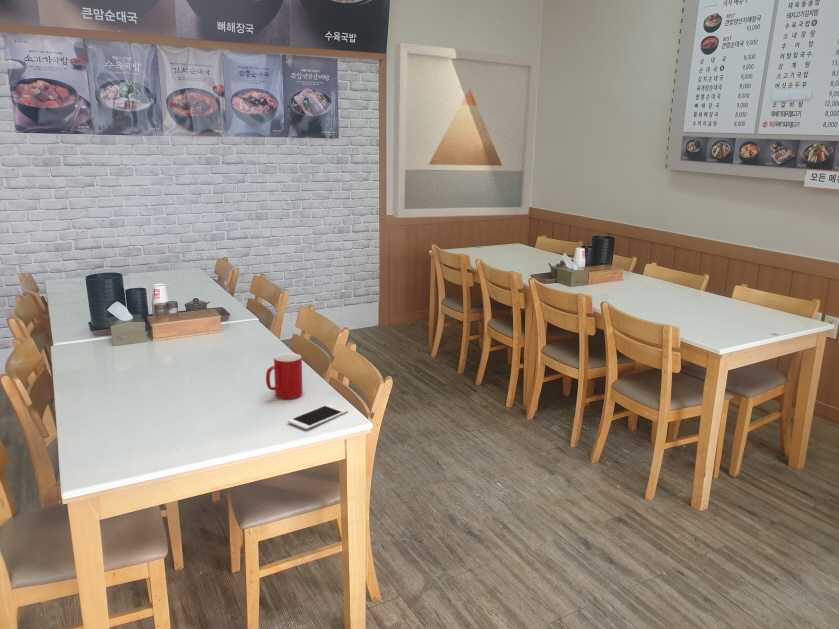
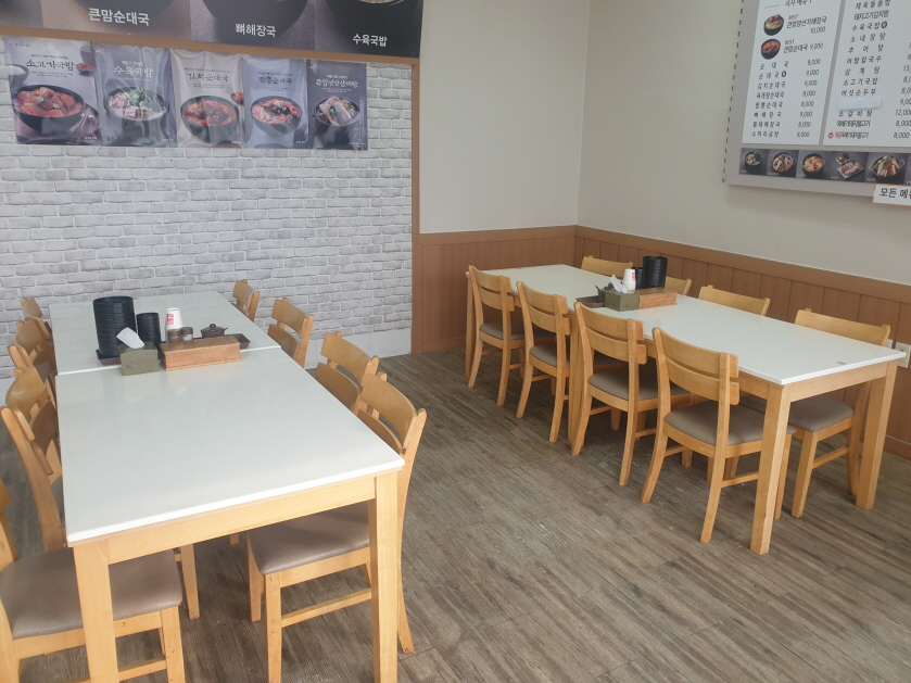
- wall art [392,42,540,219]
- cup [265,352,304,400]
- cell phone [287,403,349,430]
